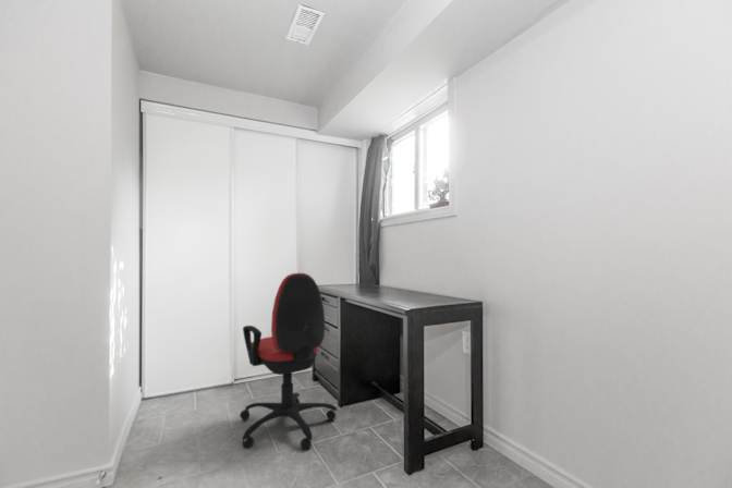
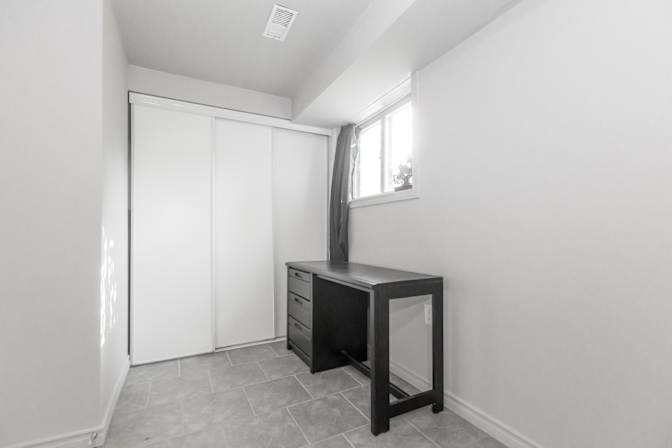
- office chair [239,272,339,451]
